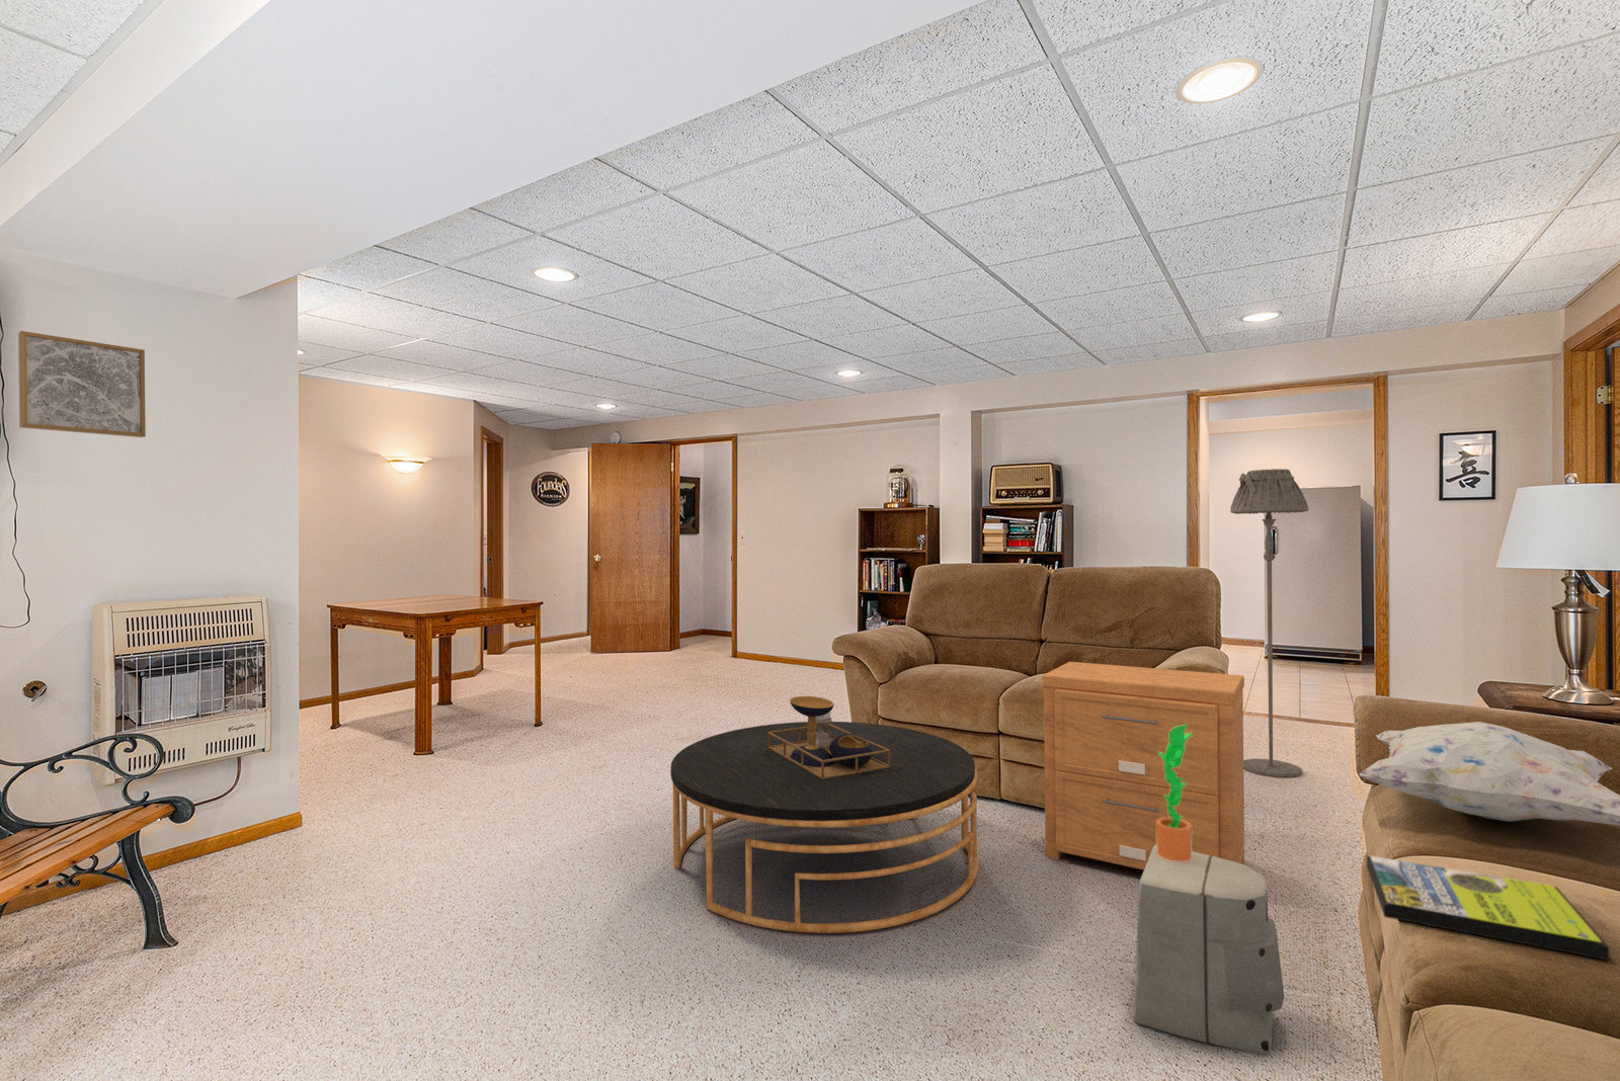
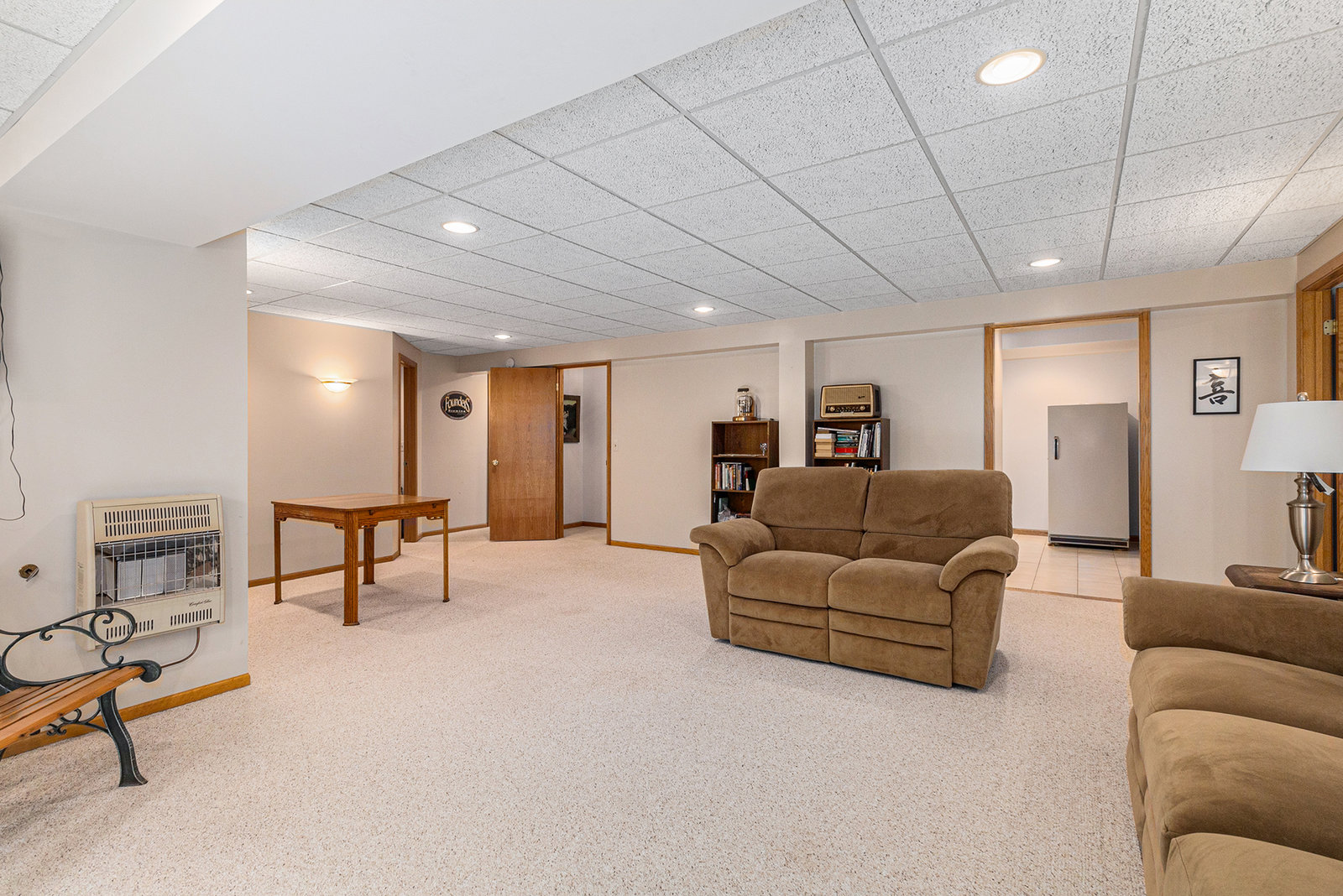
- potted plant [1157,725,1192,861]
- wall art [17,329,147,438]
- speaker [1128,846,1285,1057]
- coffee table [669,695,979,934]
- decorative pillow [1358,720,1620,826]
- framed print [1365,855,1610,962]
- nightstand [1042,661,1245,870]
- floor lamp [1229,468,1310,778]
